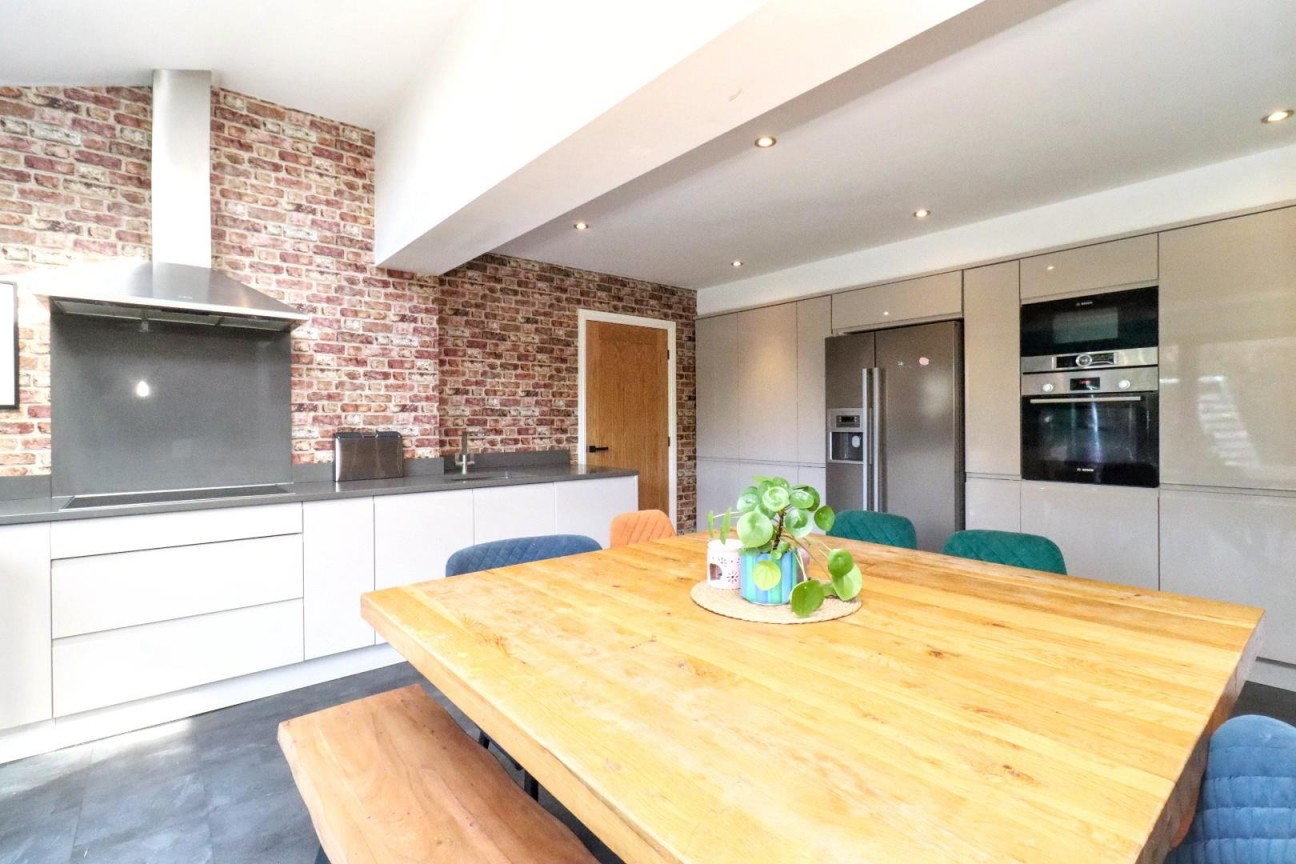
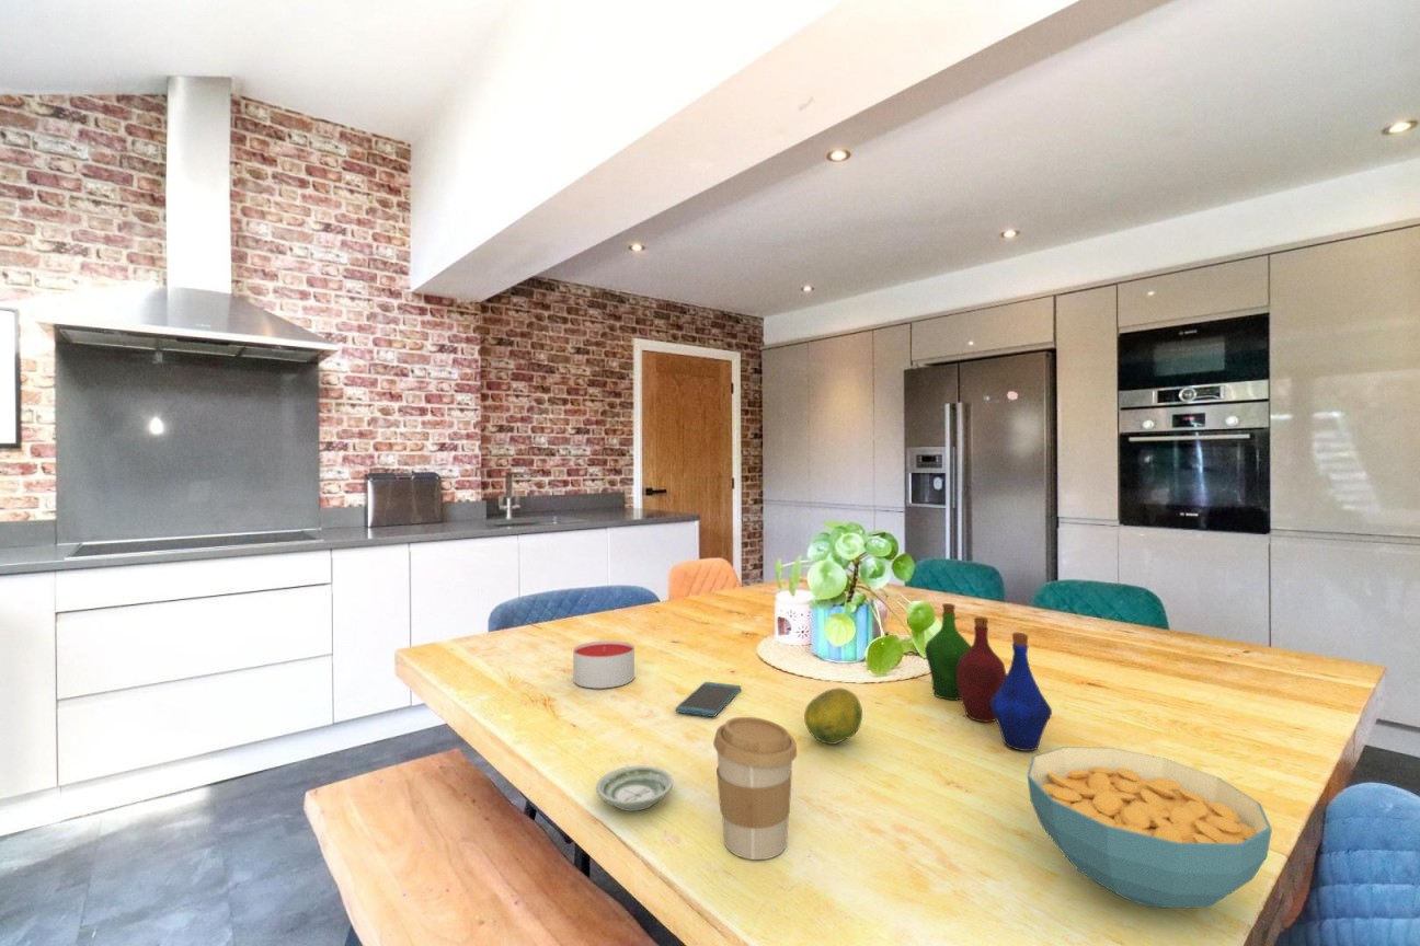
+ coffee cup [712,716,798,861]
+ saucer [595,764,674,812]
+ bottle [924,602,1053,752]
+ candle [572,639,635,690]
+ smartphone [674,681,742,718]
+ cereal bowl [1026,747,1273,909]
+ fruit [803,687,863,746]
